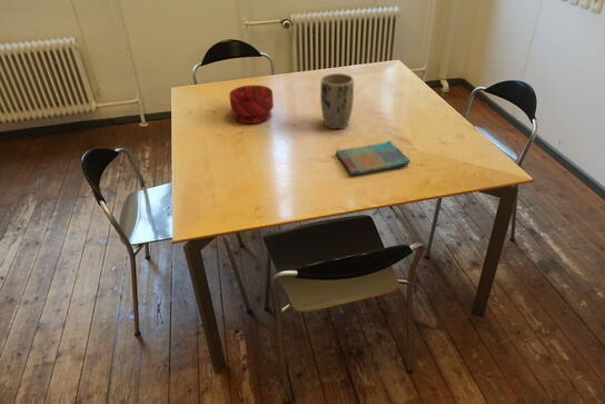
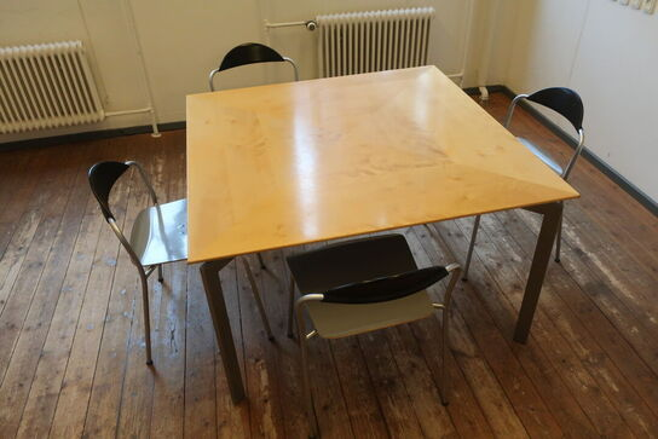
- plant pot [319,72,355,130]
- bowl [228,85,275,125]
- dish towel [335,139,411,176]
